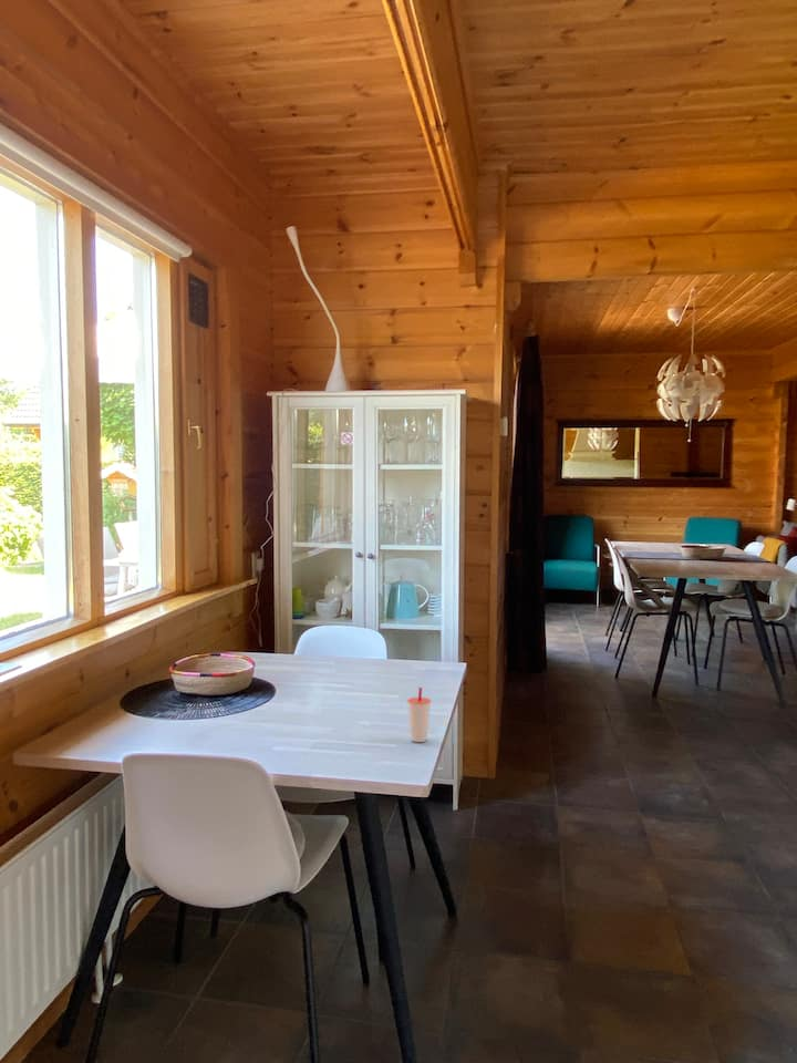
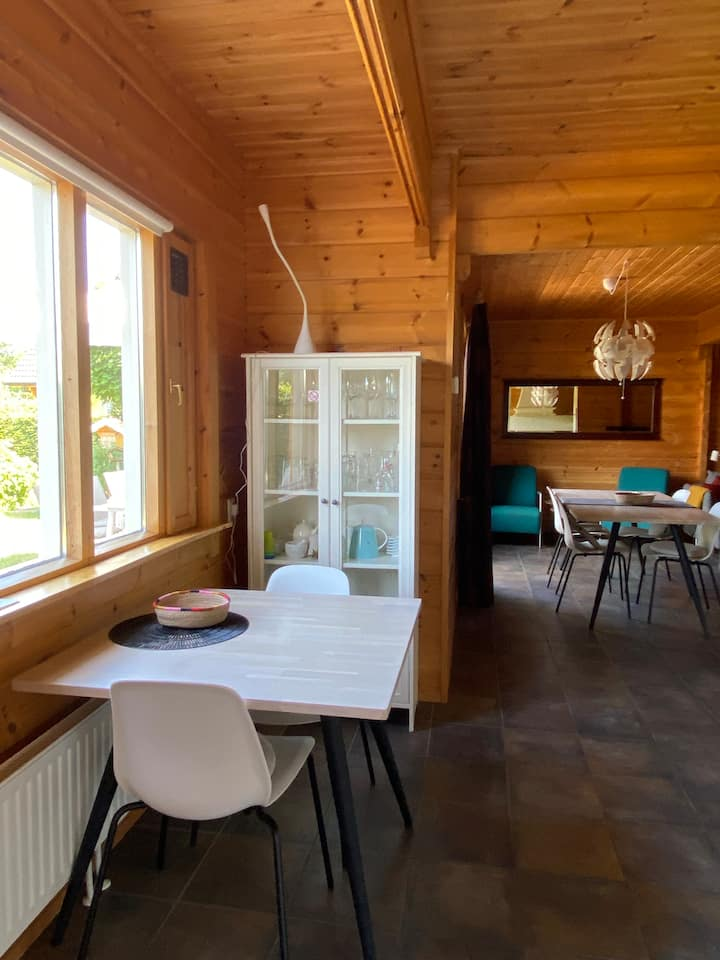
- cup [406,685,432,743]
